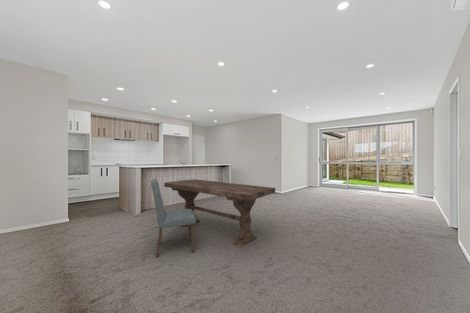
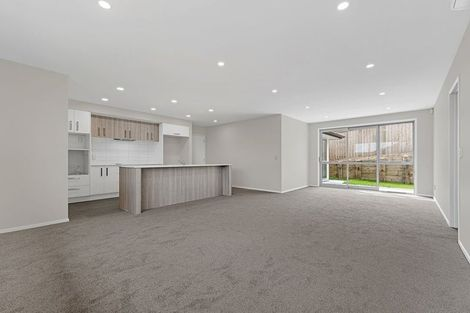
- dining chair [150,177,197,258]
- dining table [163,178,276,248]
